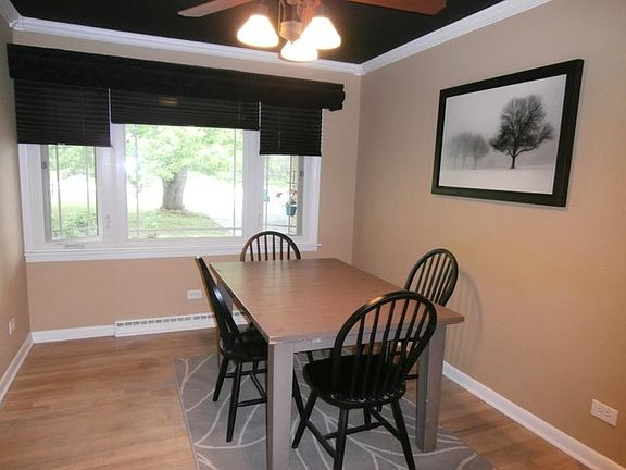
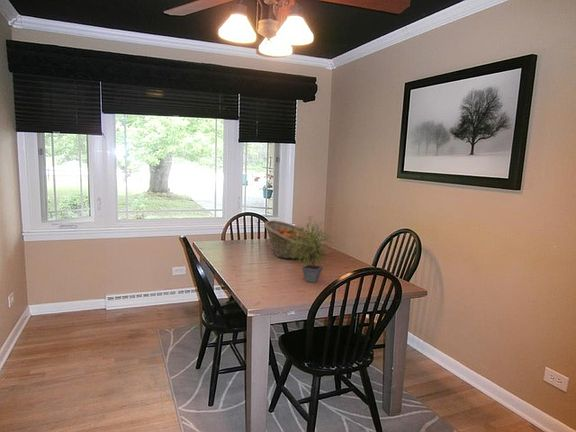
+ potted plant [285,215,335,283]
+ fruit basket [263,219,319,260]
